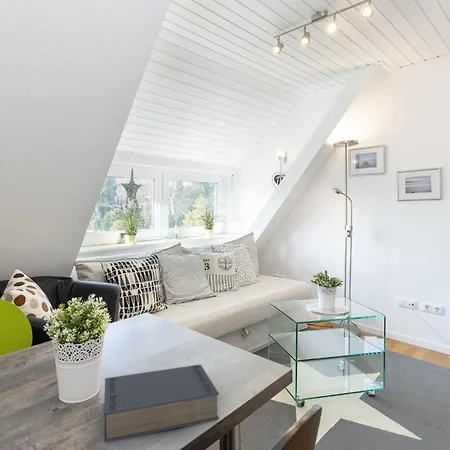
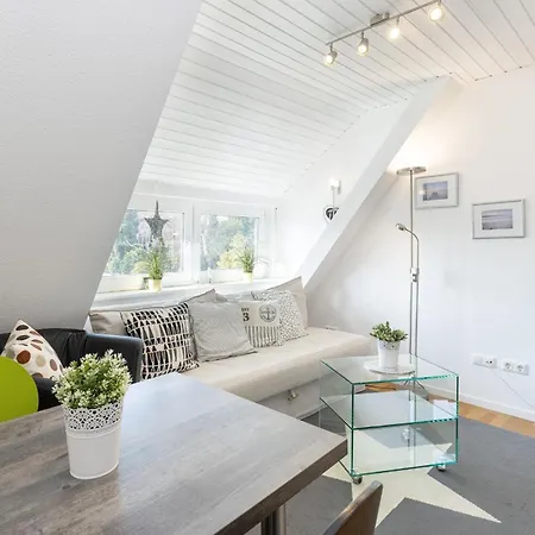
- book [103,363,220,443]
